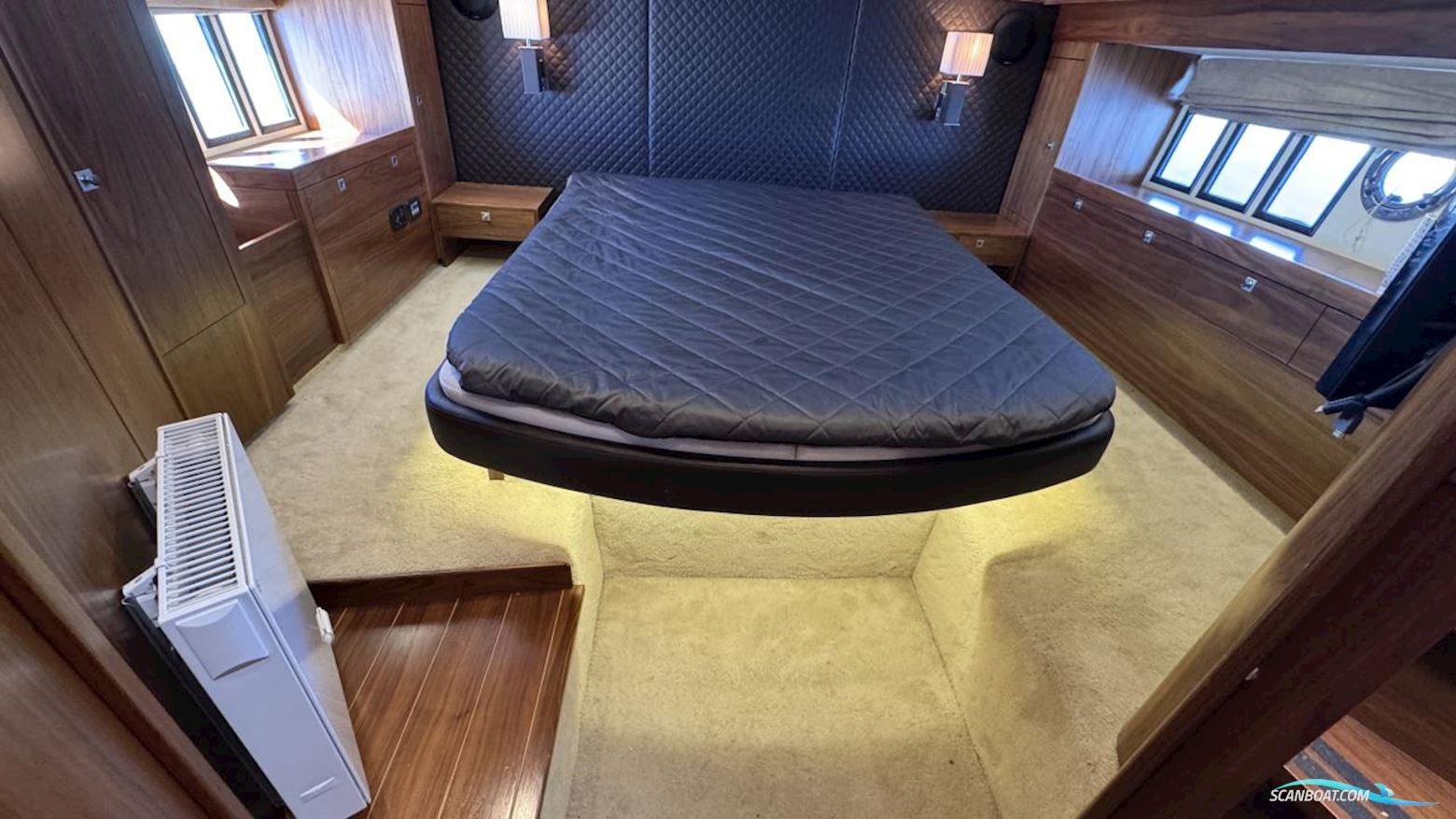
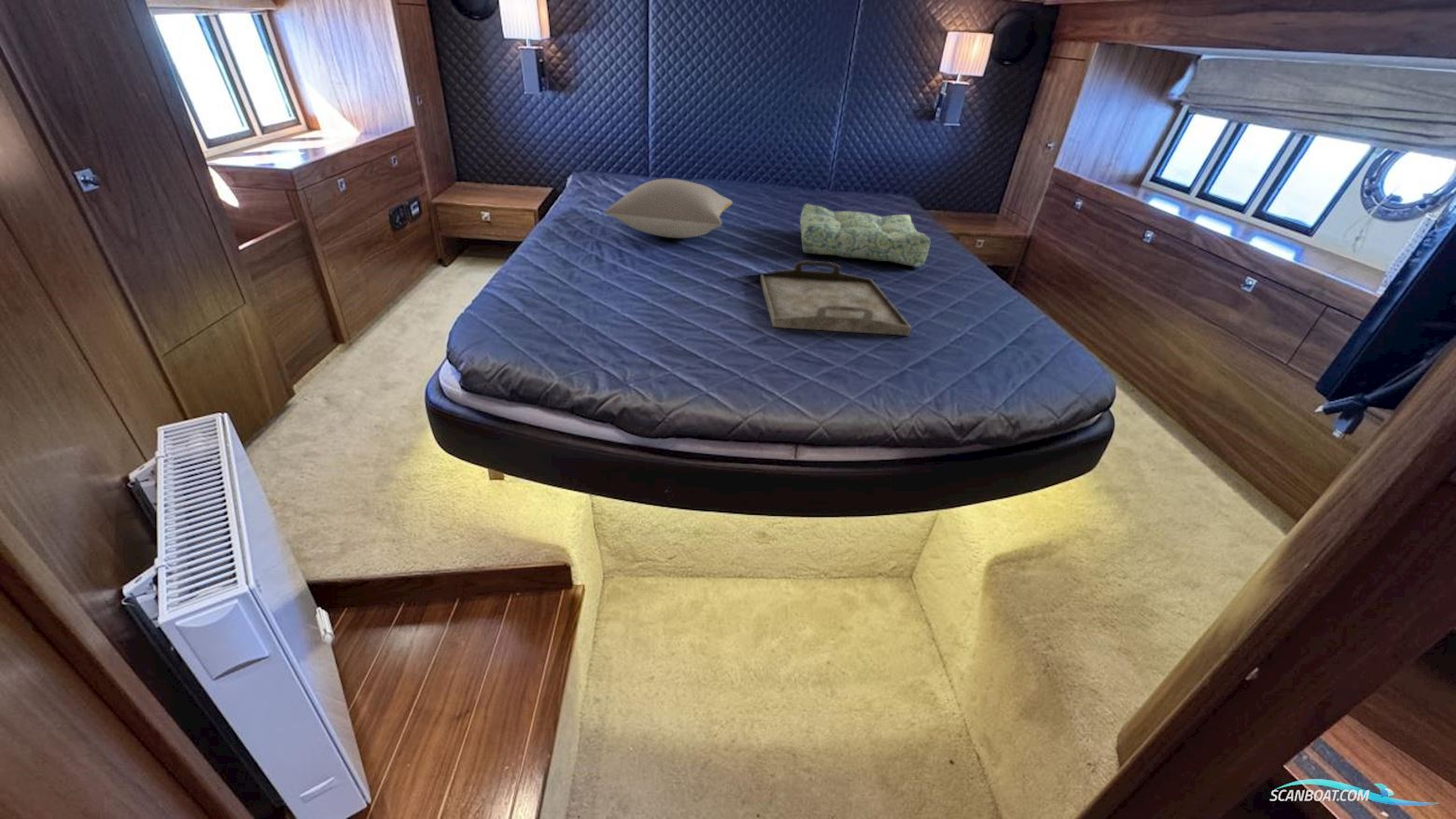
+ pillow [603,178,734,239]
+ serving tray [759,260,912,337]
+ seat cushion [799,203,931,268]
